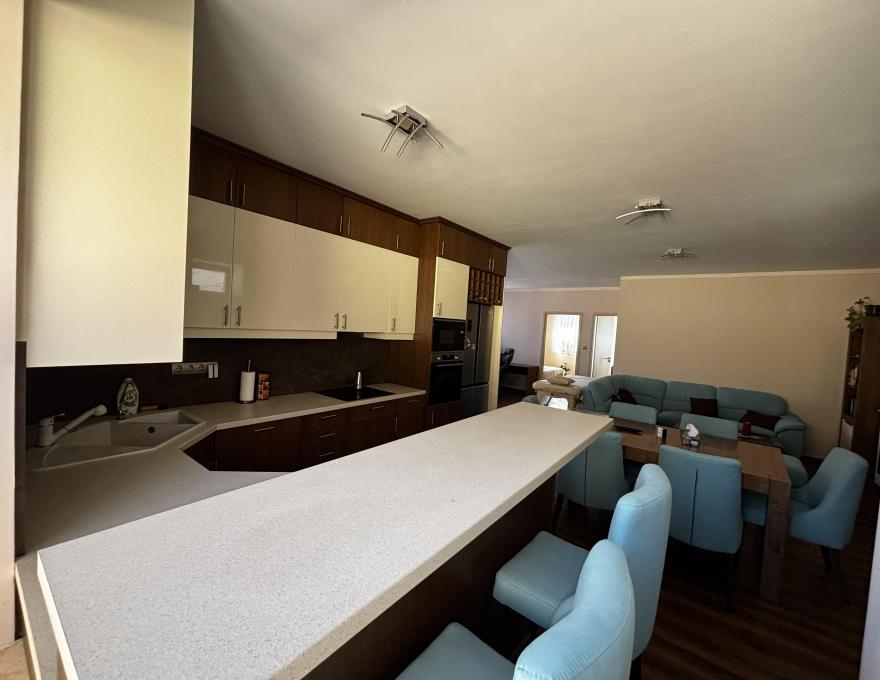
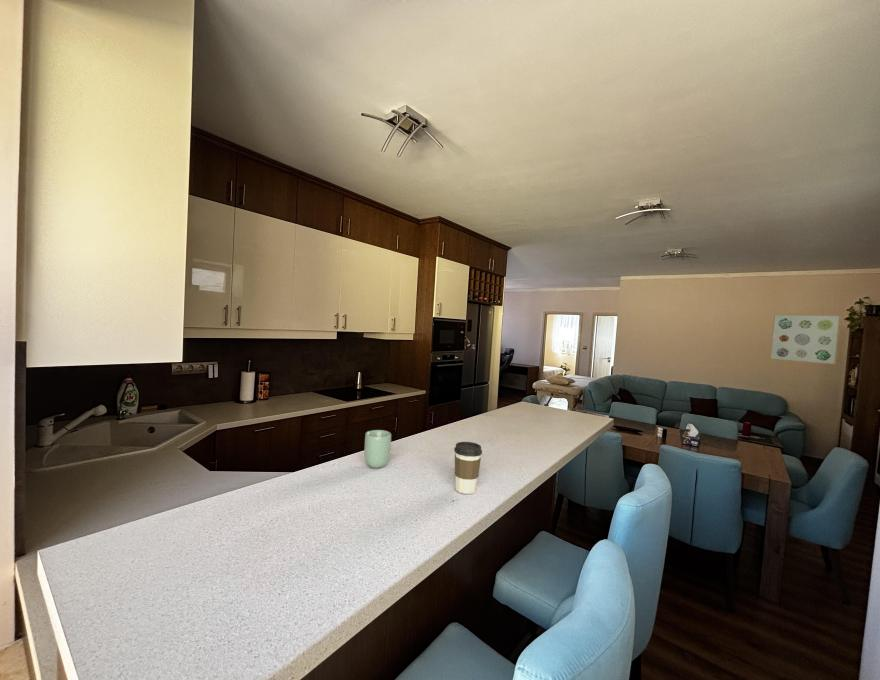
+ coffee cup [453,441,483,495]
+ cup [364,429,392,469]
+ wall art [769,313,841,365]
